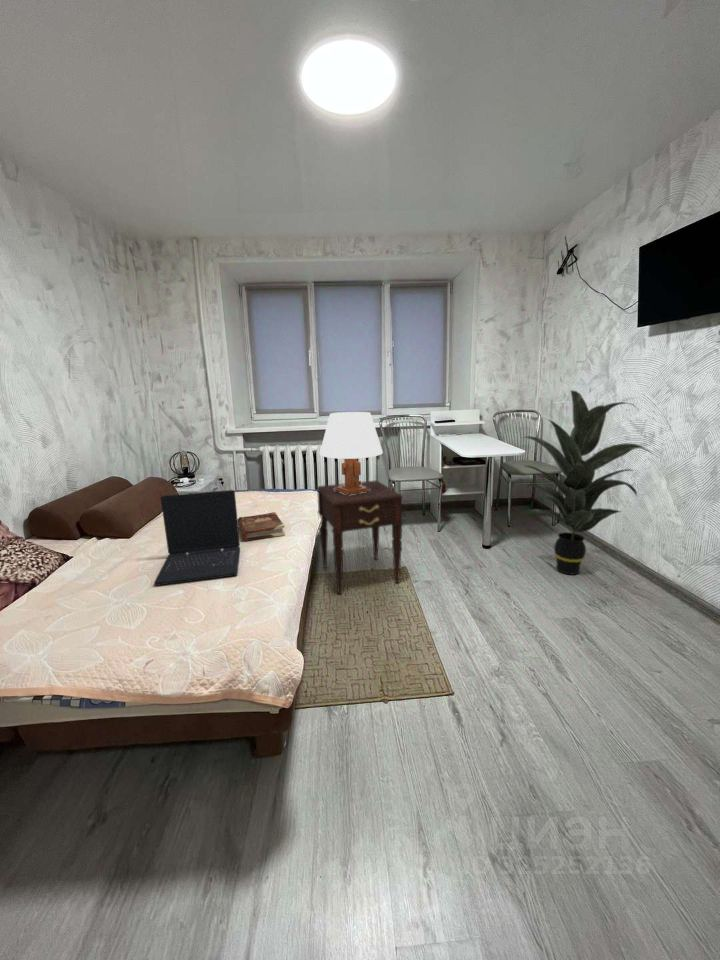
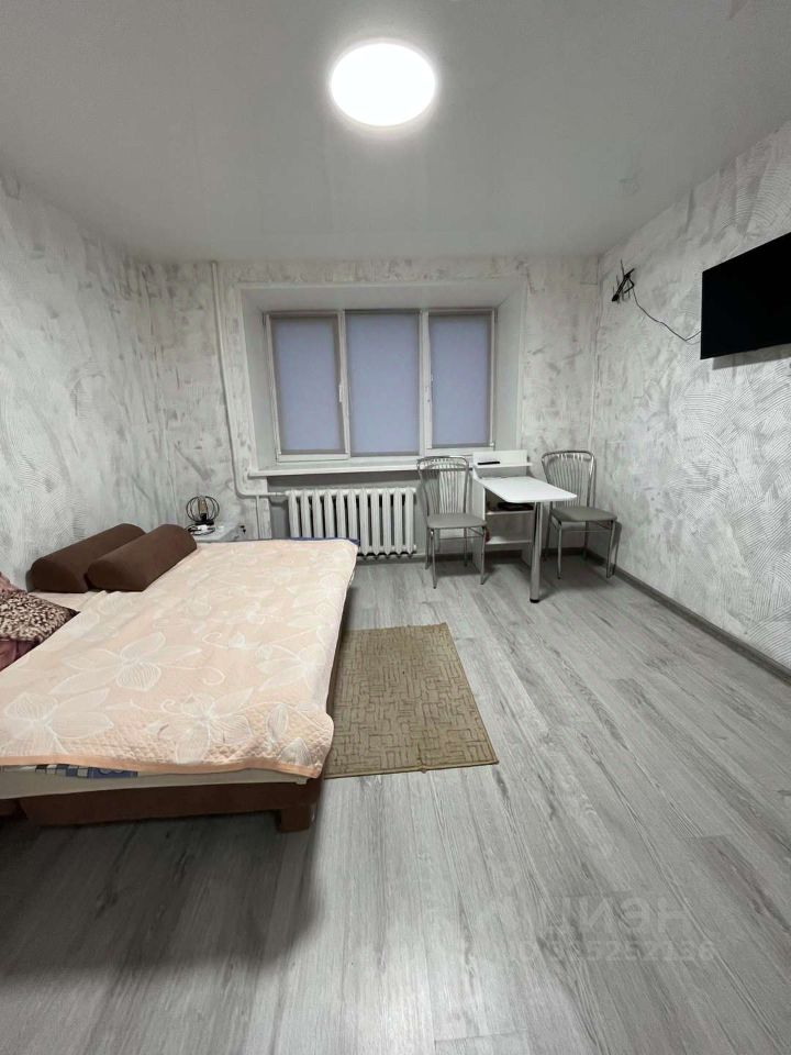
- laptop [153,489,241,587]
- book [237,511,286,542]
- table lamp [319,411,384,495]
- indoor plant [519,389,655,576]
- nightstand [316,479,404,595]
